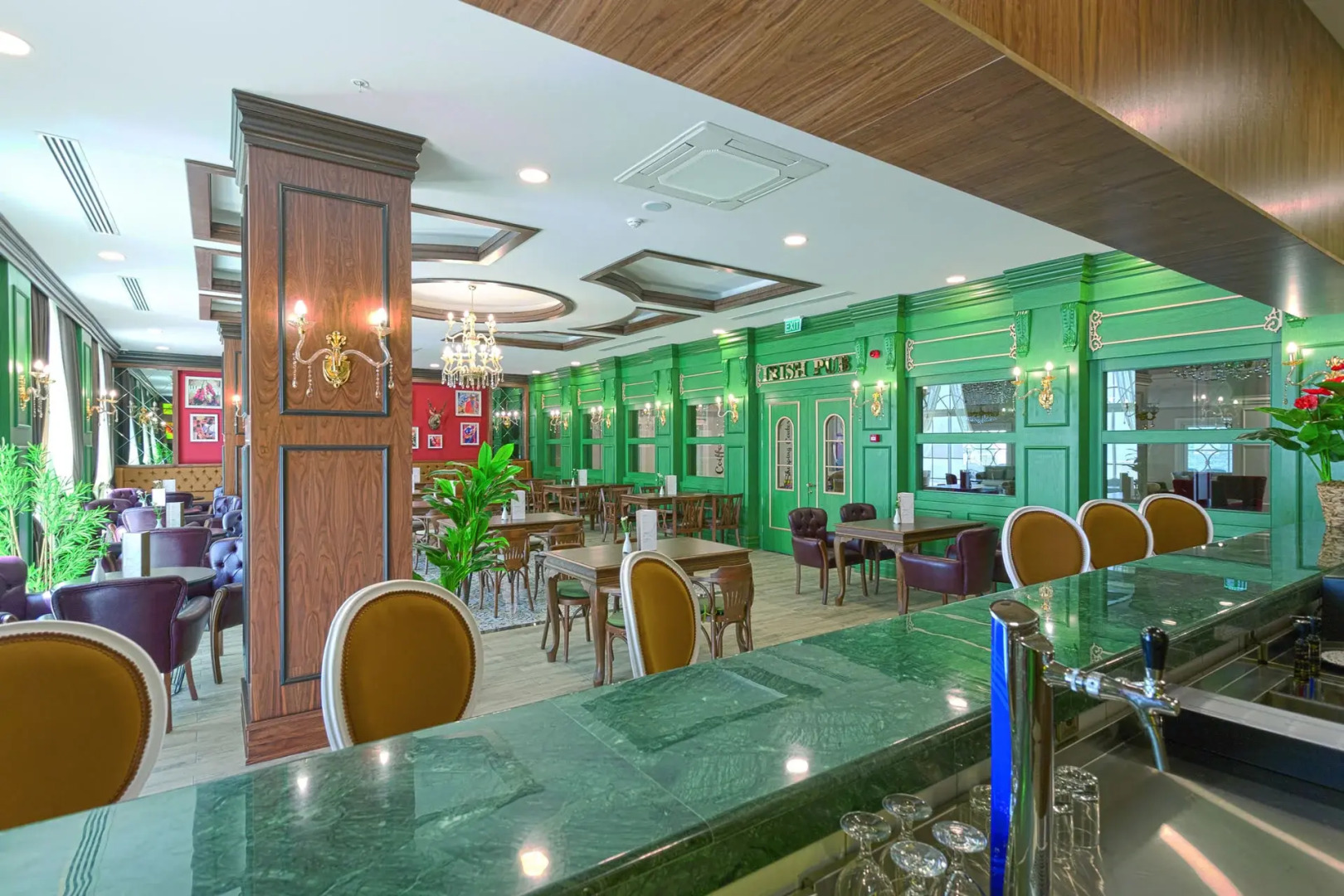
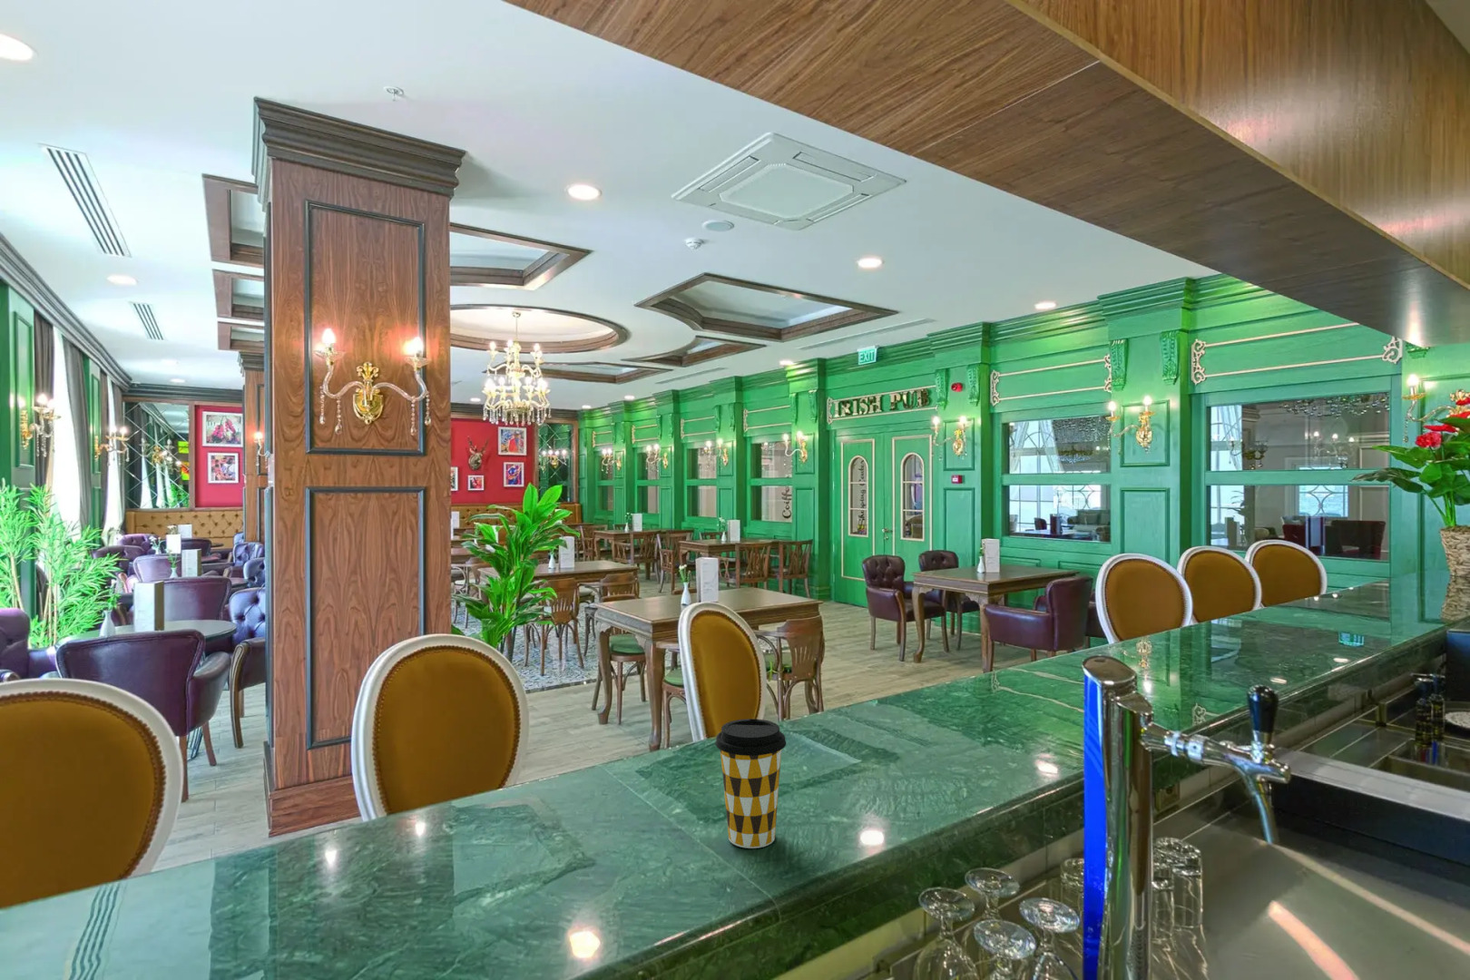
+ coffee cup [715,718,786,850]
